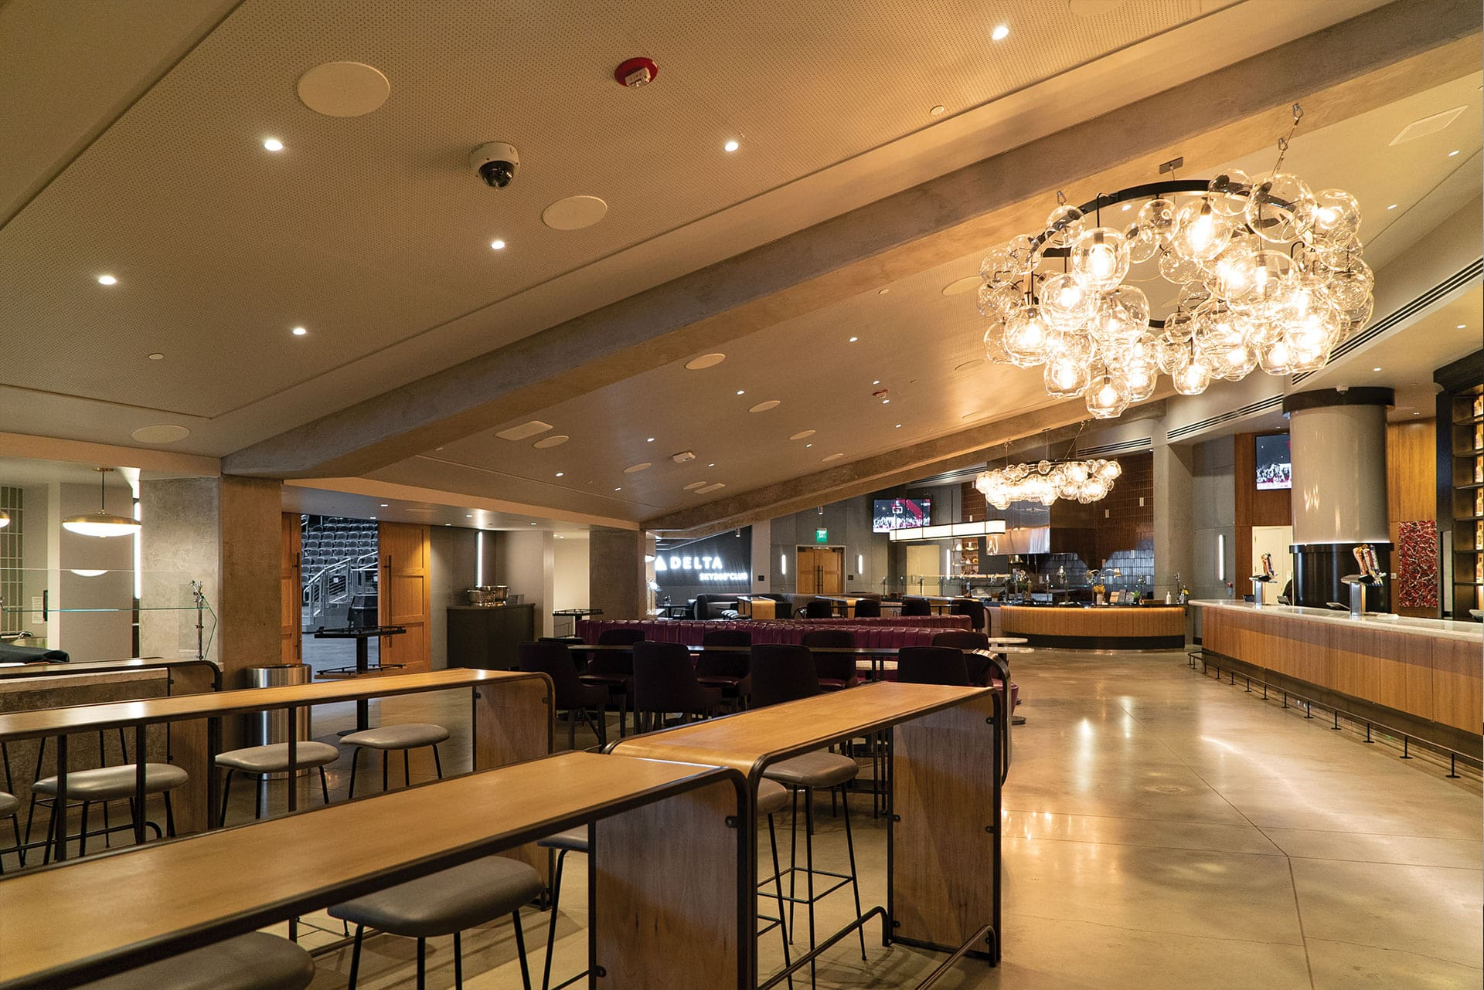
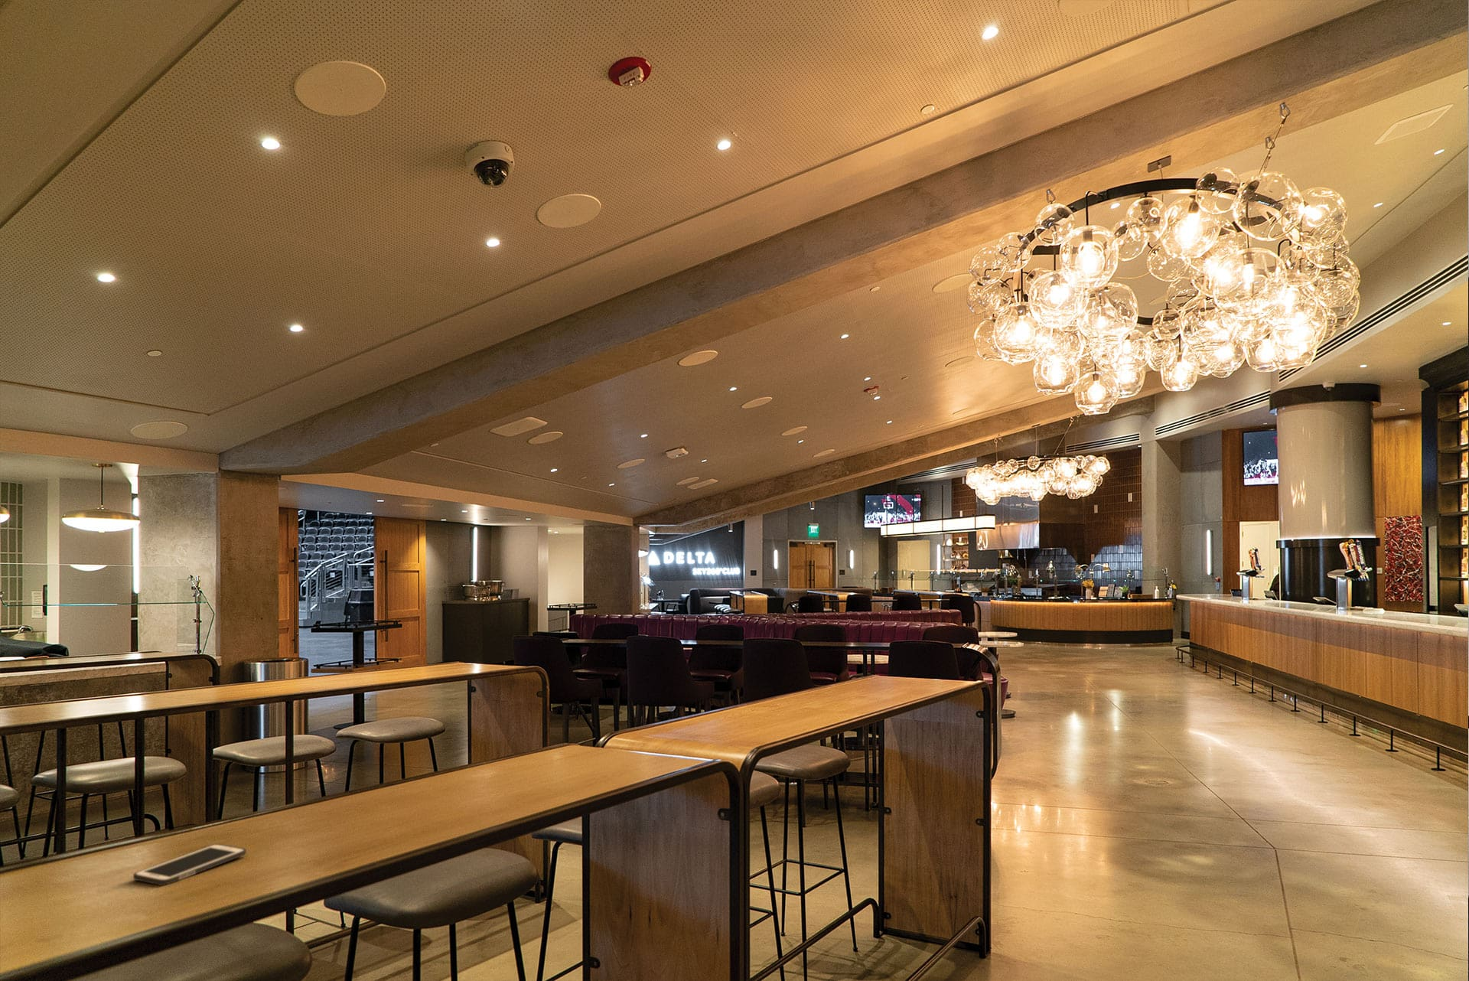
+ cell phone [132,843,247,886]
